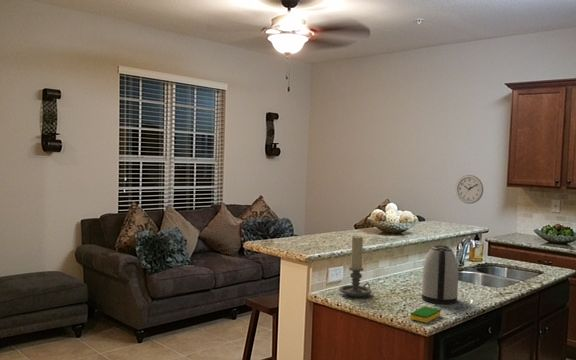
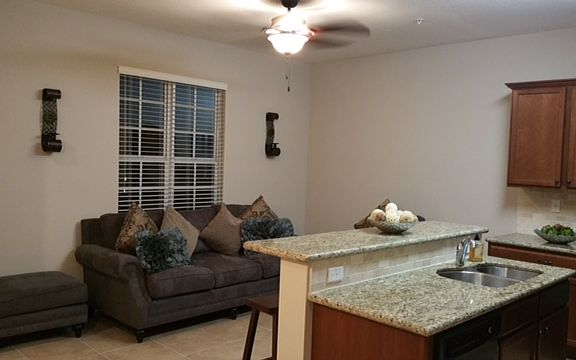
- kettle [421,244,459,305]
- wall clock [455,174,484,205]
- dish sponge [409,306,442,324]
- candle holder [339,235,373,298]
